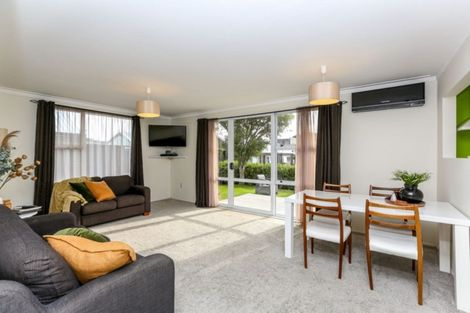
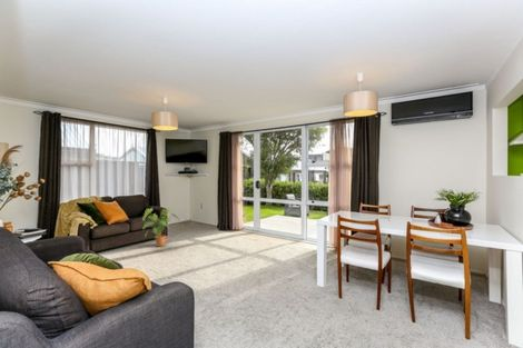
+ house plant [141,207,181,248]
